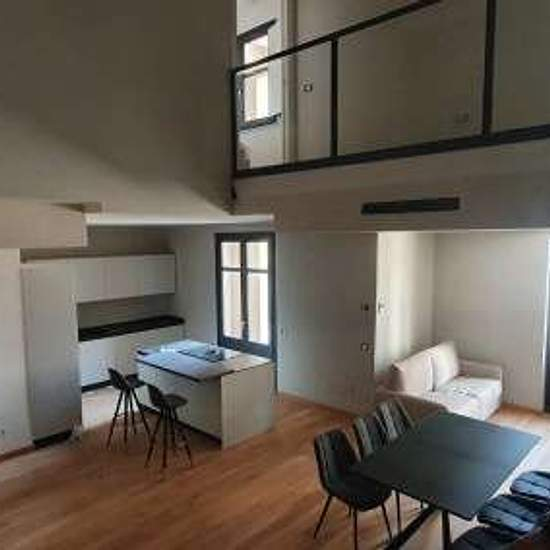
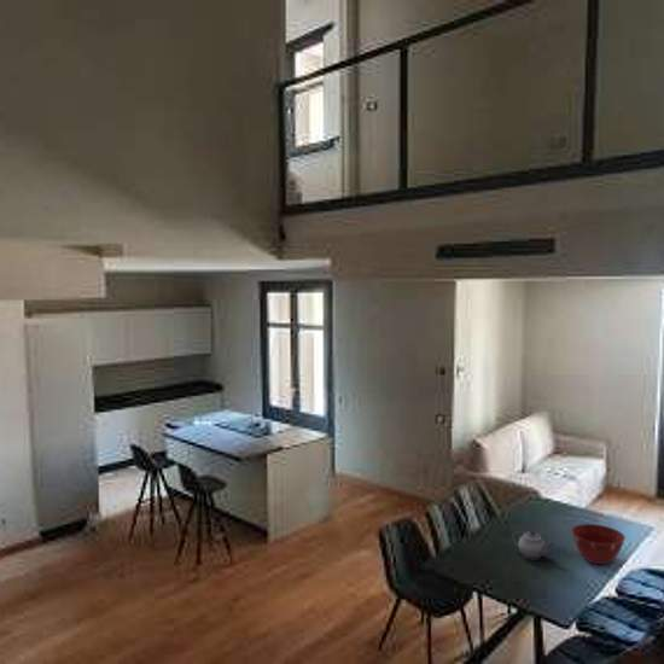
+ mixing bowl [570,523,627,565]
+ teapot [511,530,554,560]
